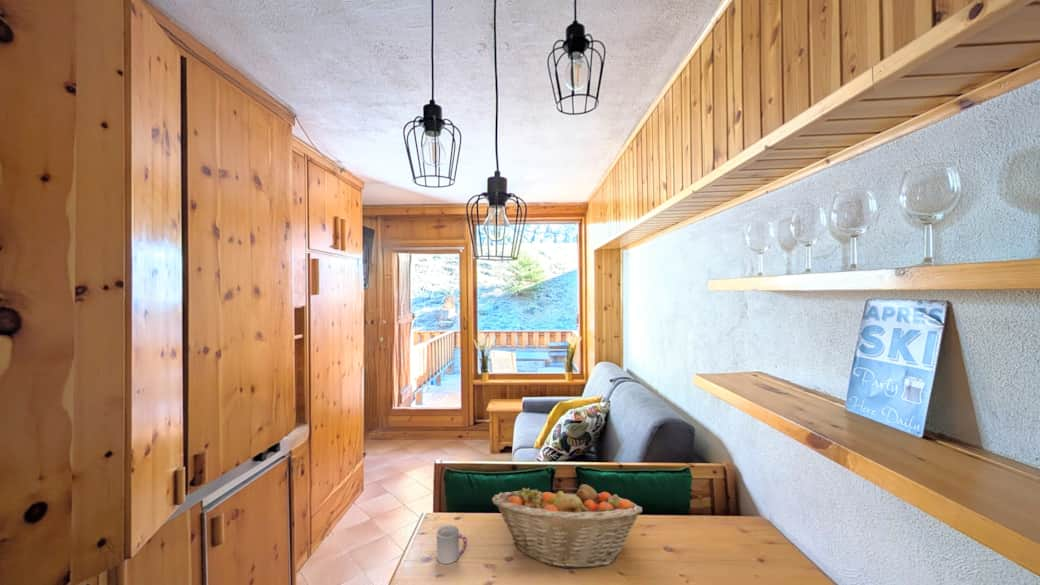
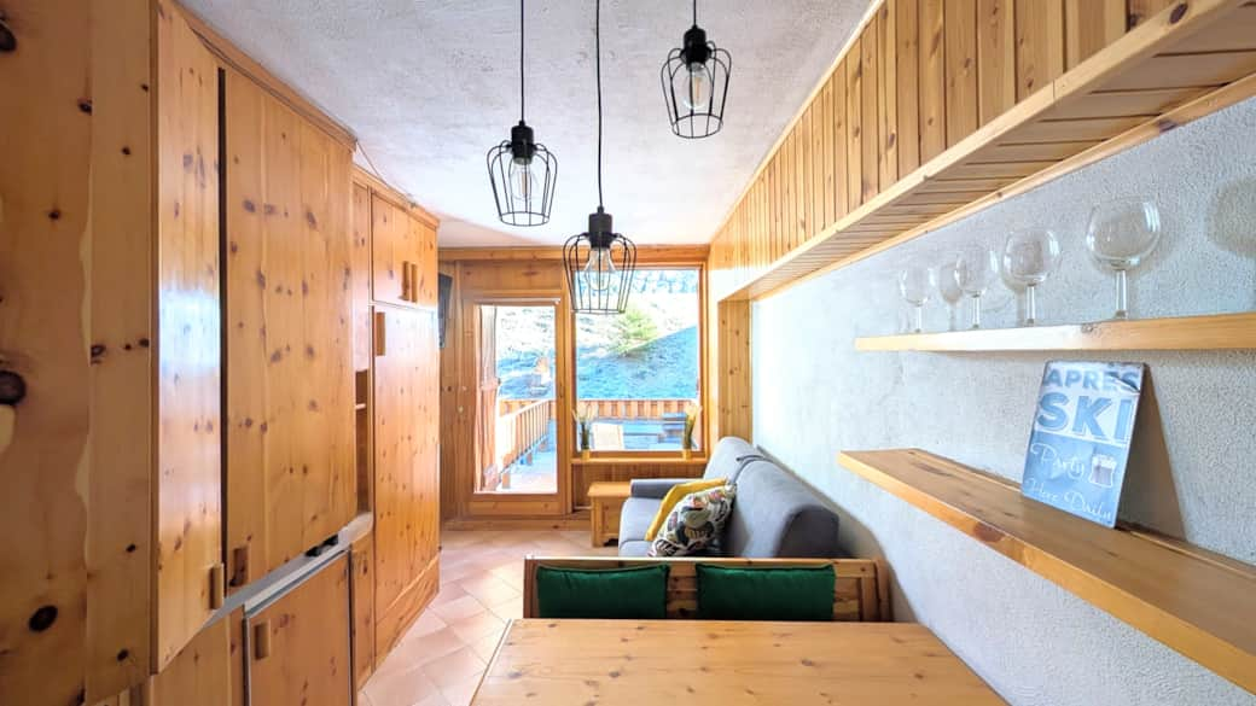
- cup [436,524,468,565]
- fruit basket [491,481,643,570]
